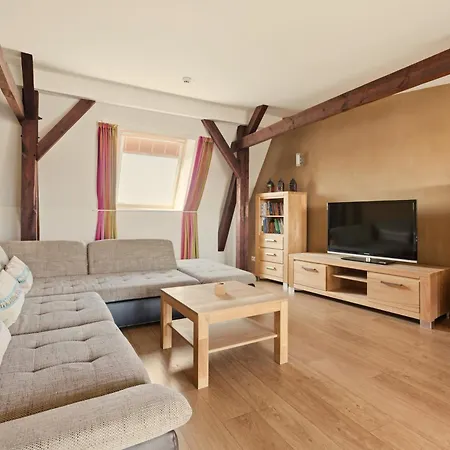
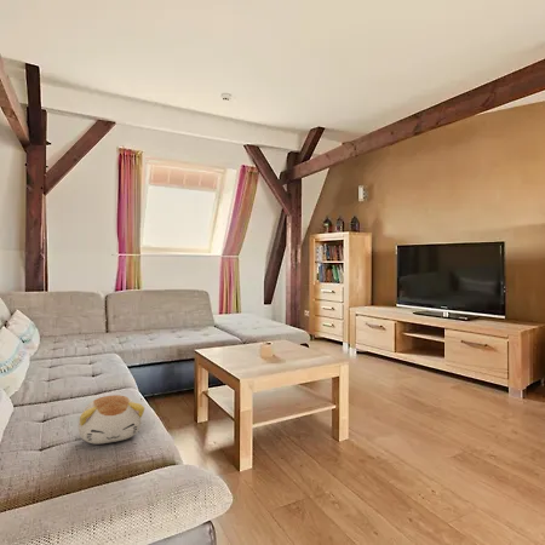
+ plush toy [78,394,145,446]
